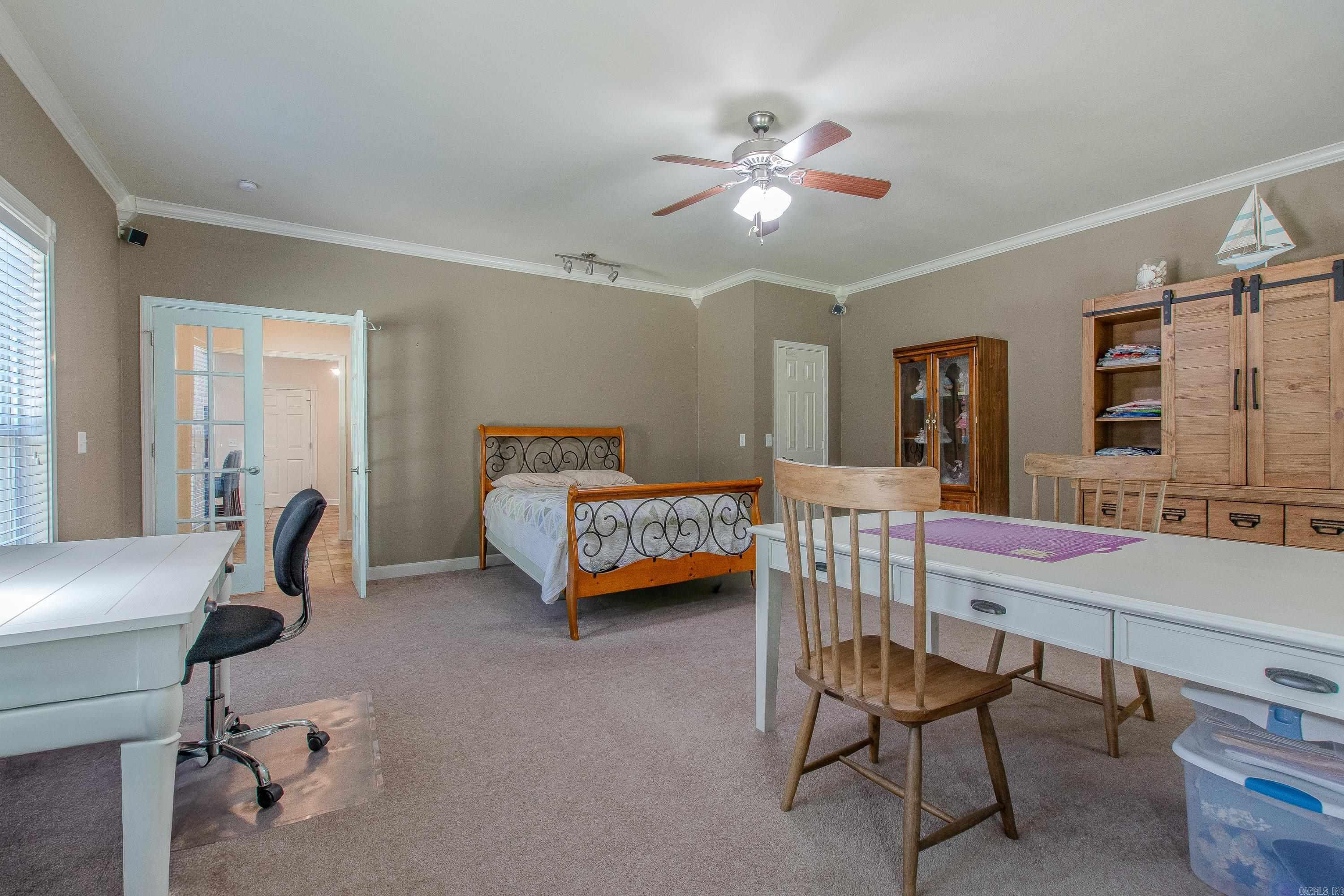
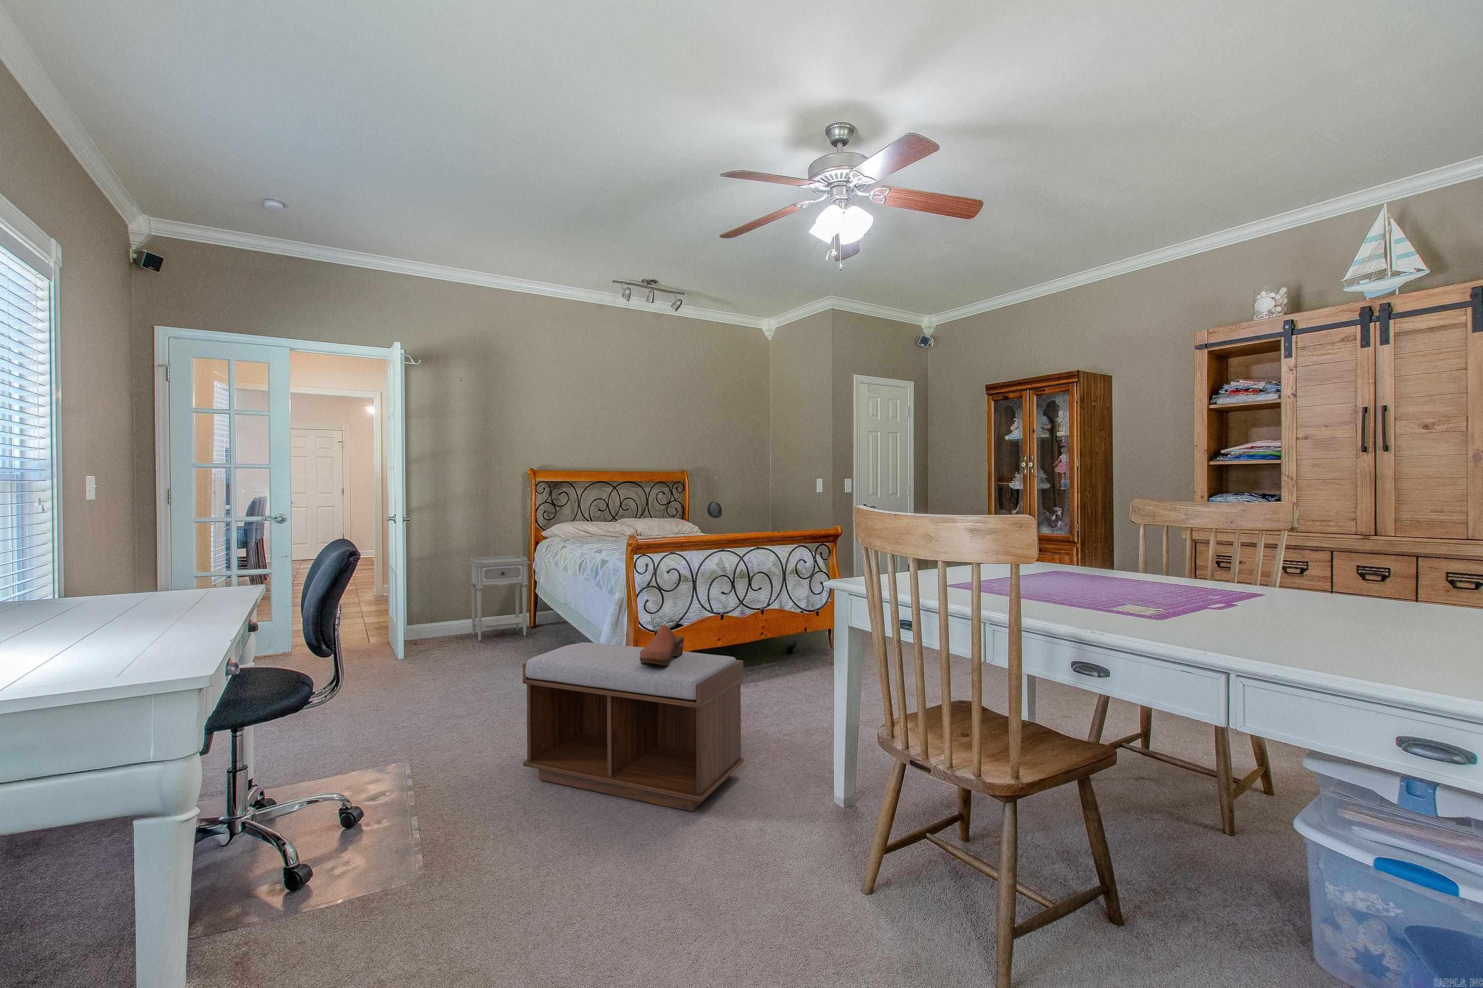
+ clog [640,624,684,667]
+ nightstand [467,555,531,642]
+ bench [522,642,745,813]
+ relief medallion [707,501,723,518]
